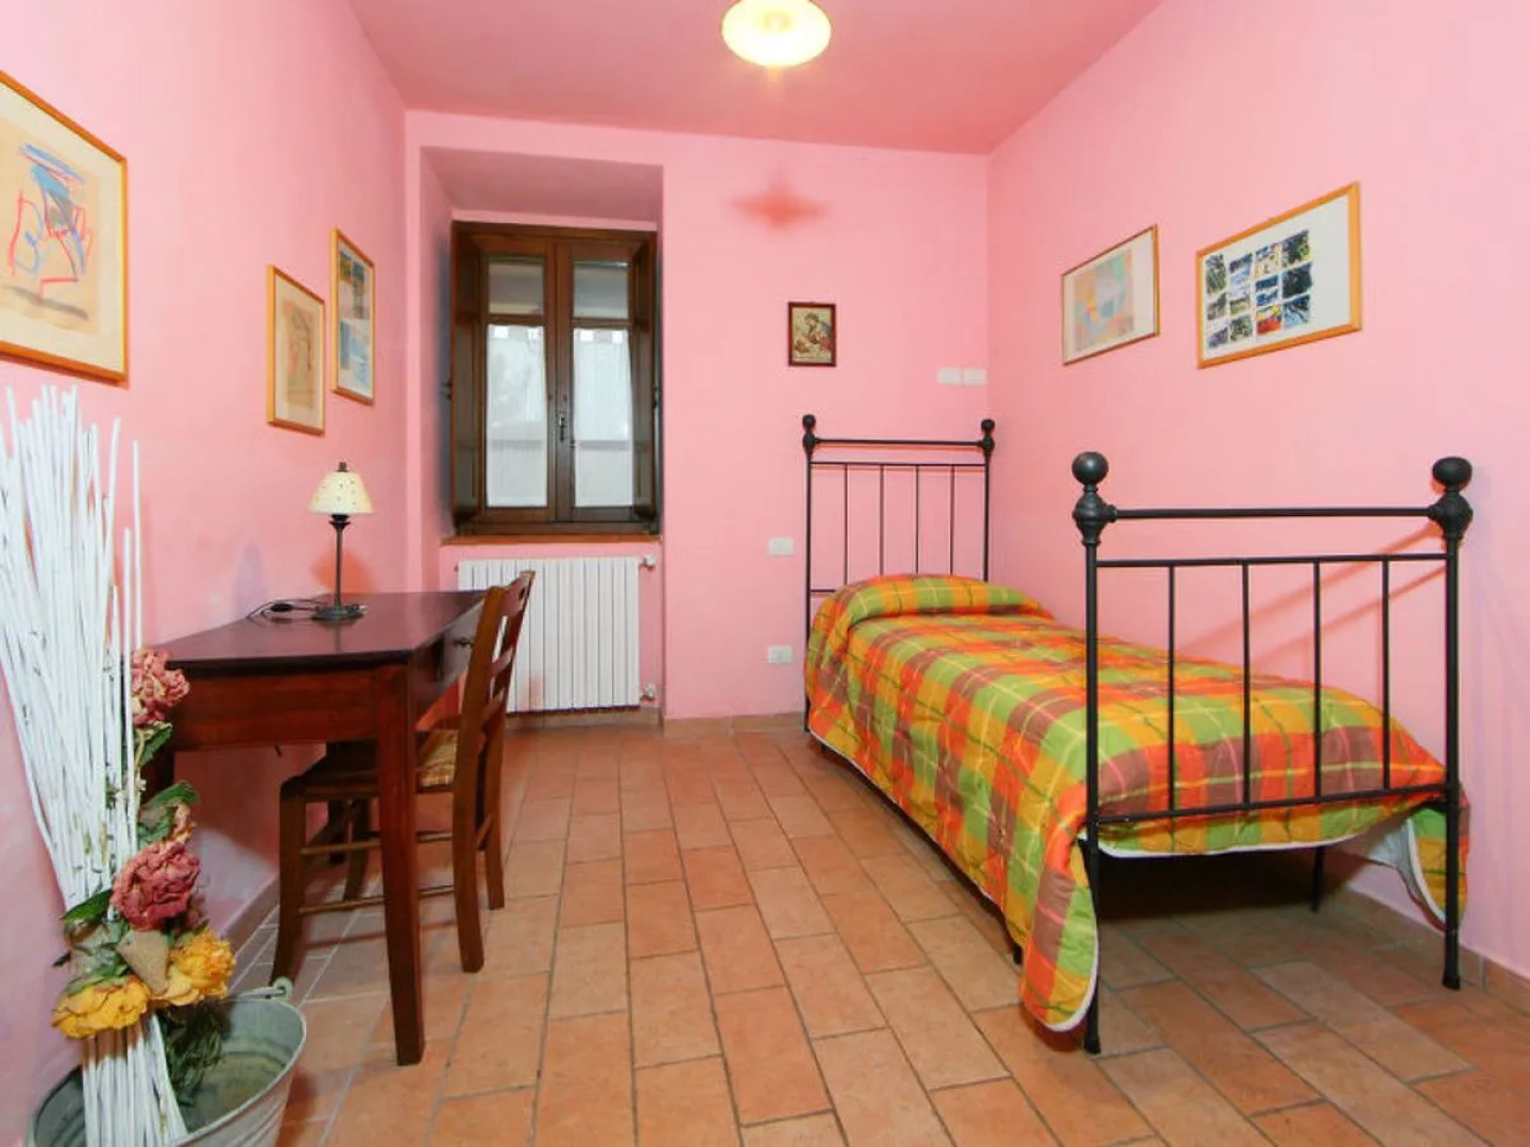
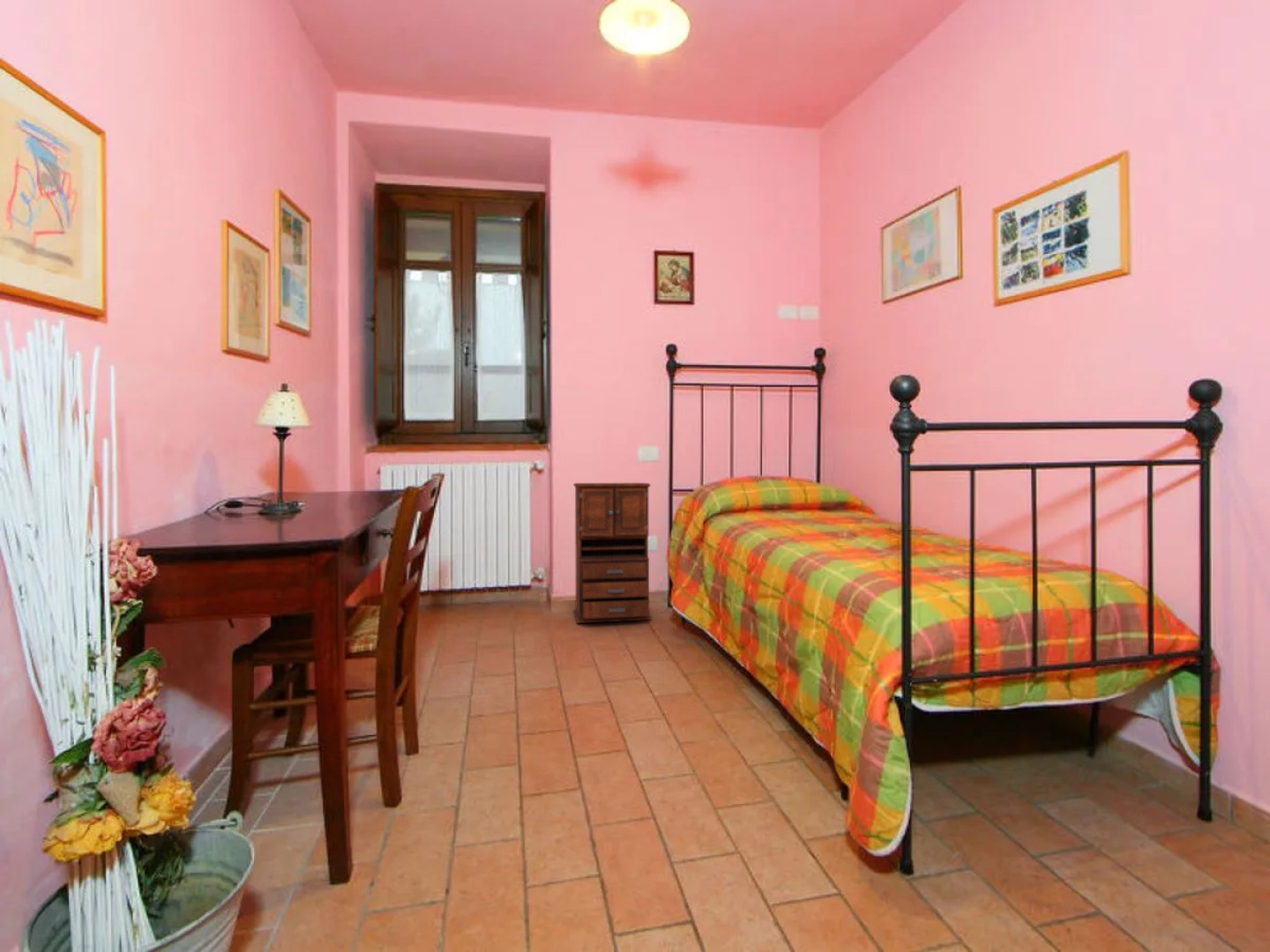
+ chest of drawers [572,482,653,624]
